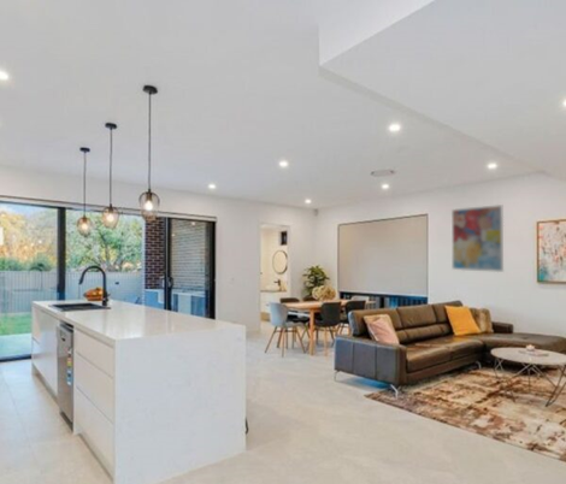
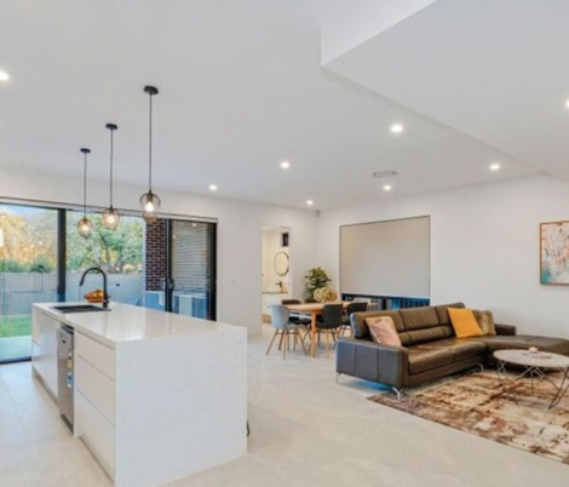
- wall art [450,203,505,273]
